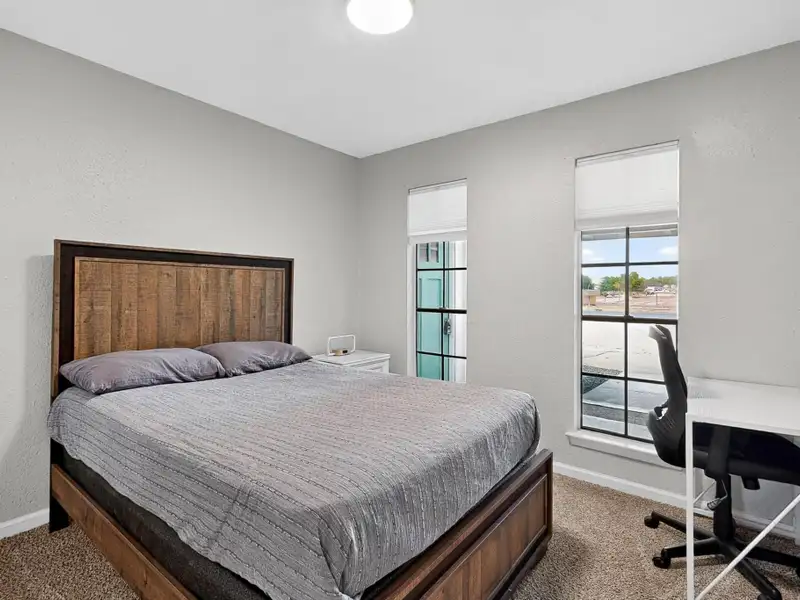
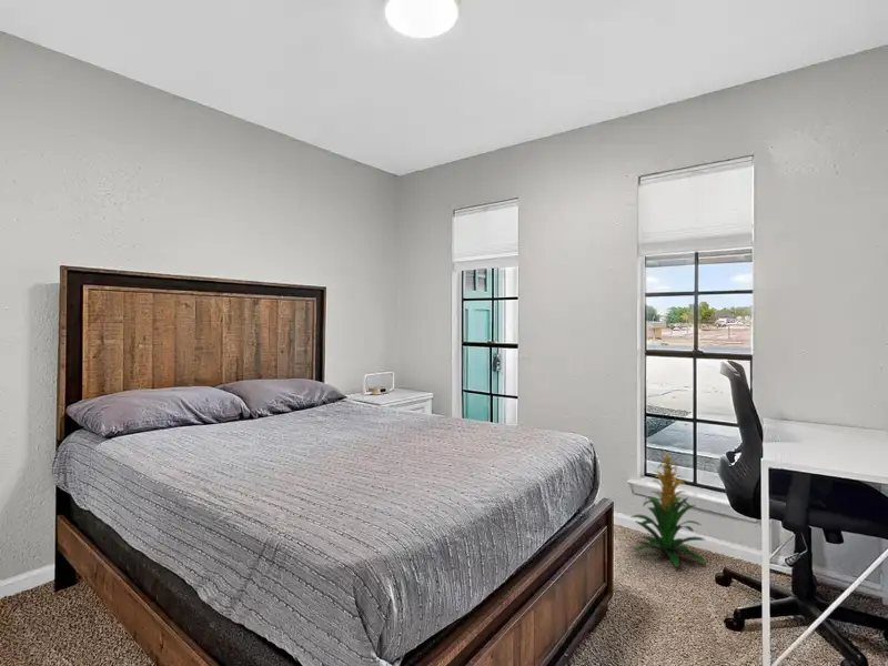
+ indoor plant [630,448,708,568]
